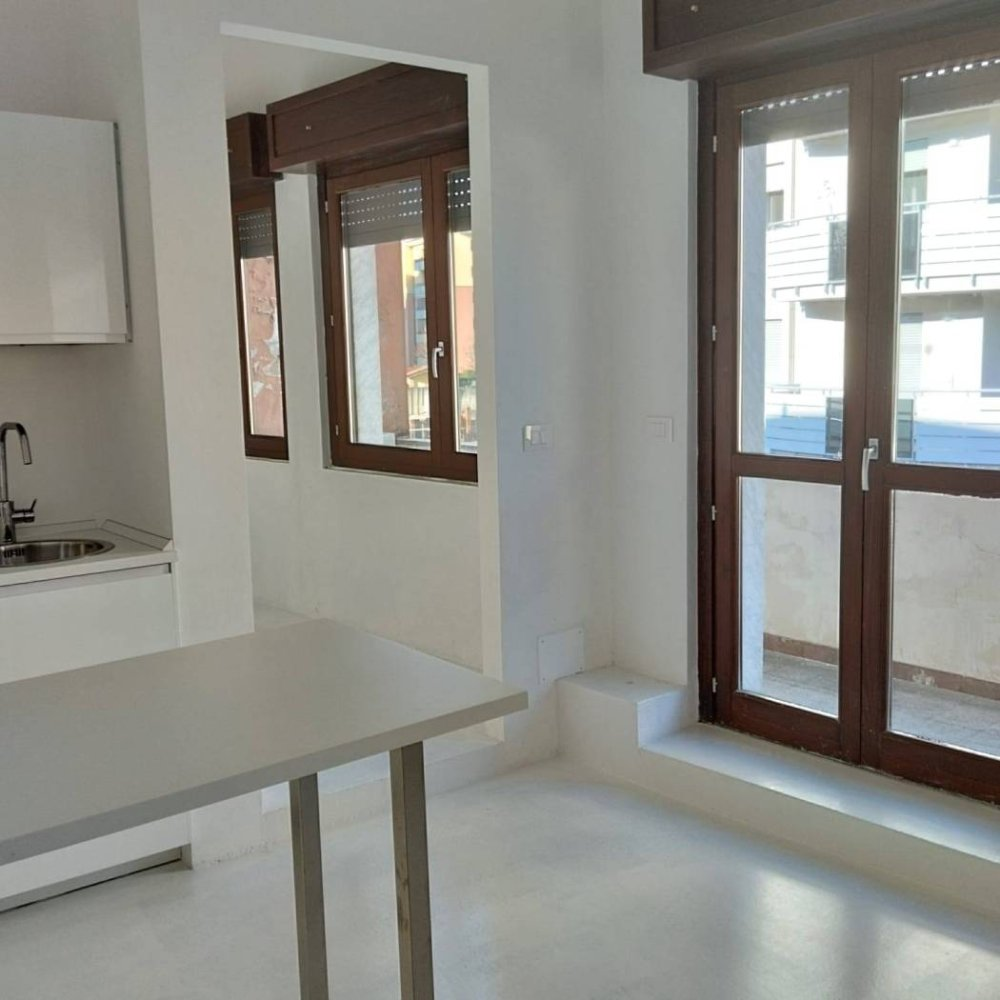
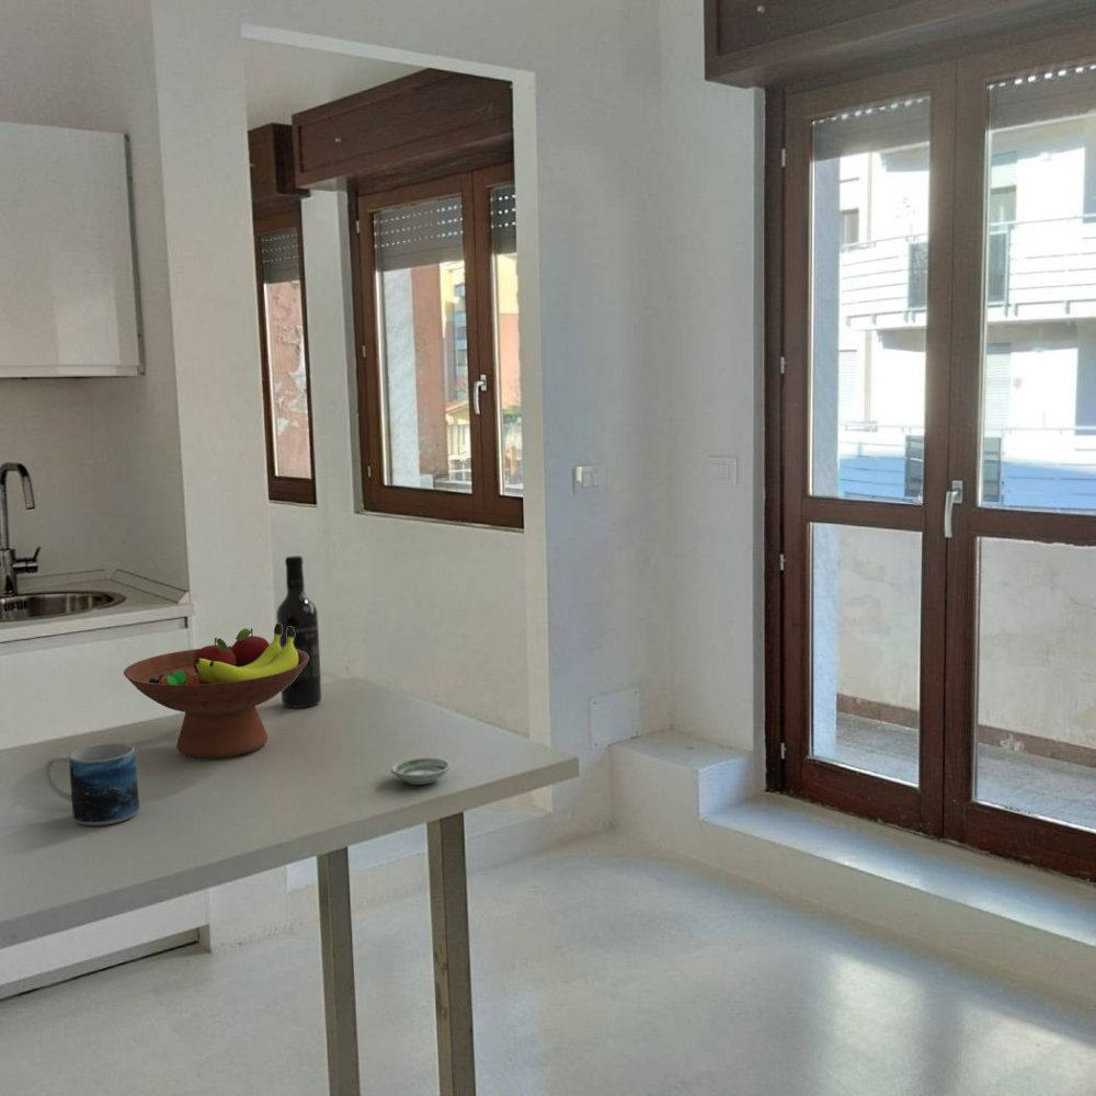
+ mug [44,742,140,826]
+ wine bottle [275,555,322,708]
+ fruit bowl [123,623,309,760]
+ saucer [390,756,452,786]
